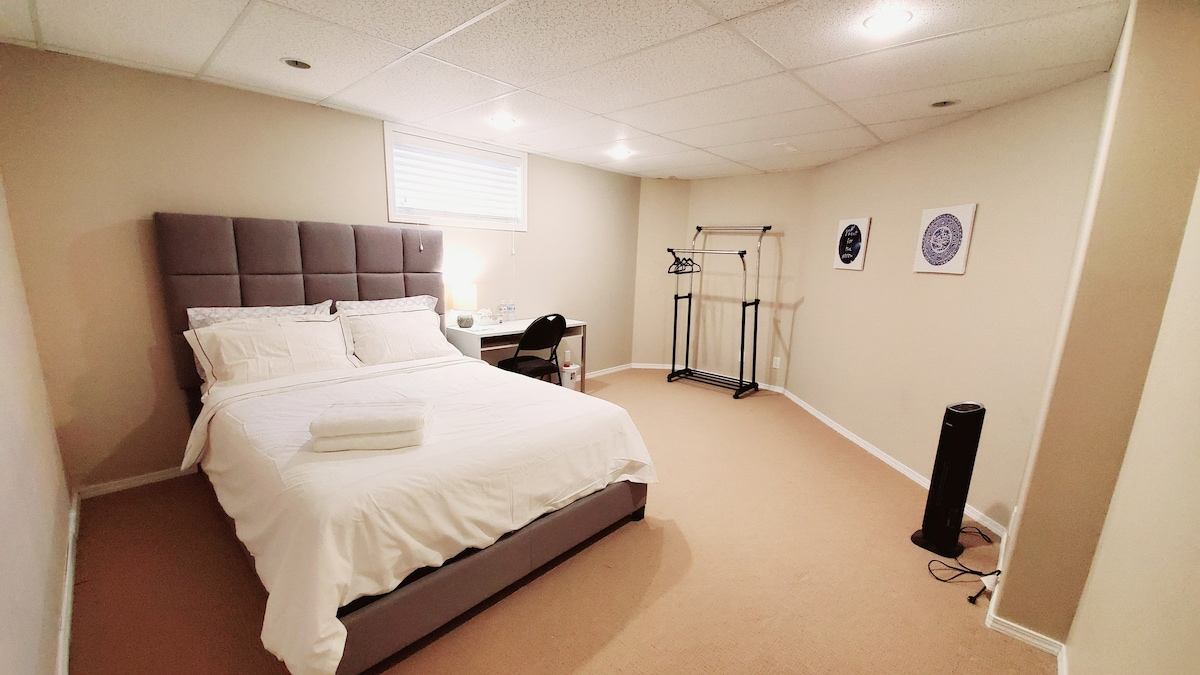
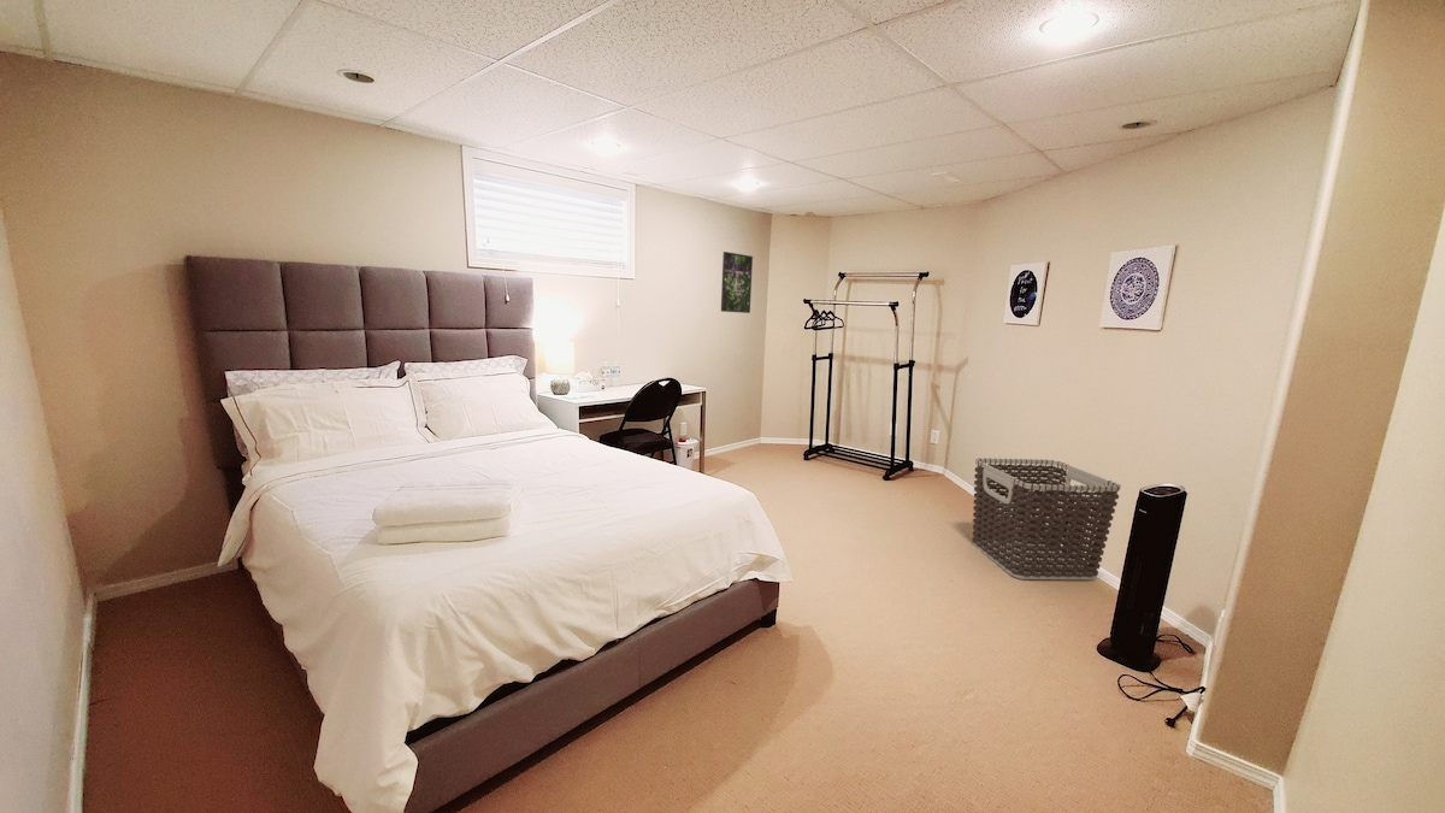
+ clothes hamper [971,456,1122,581]
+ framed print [720,251,754,314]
